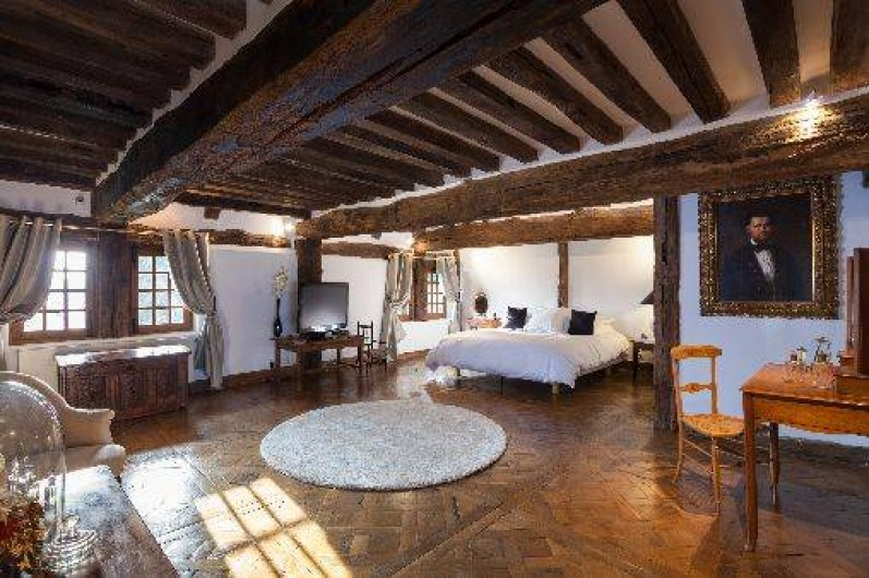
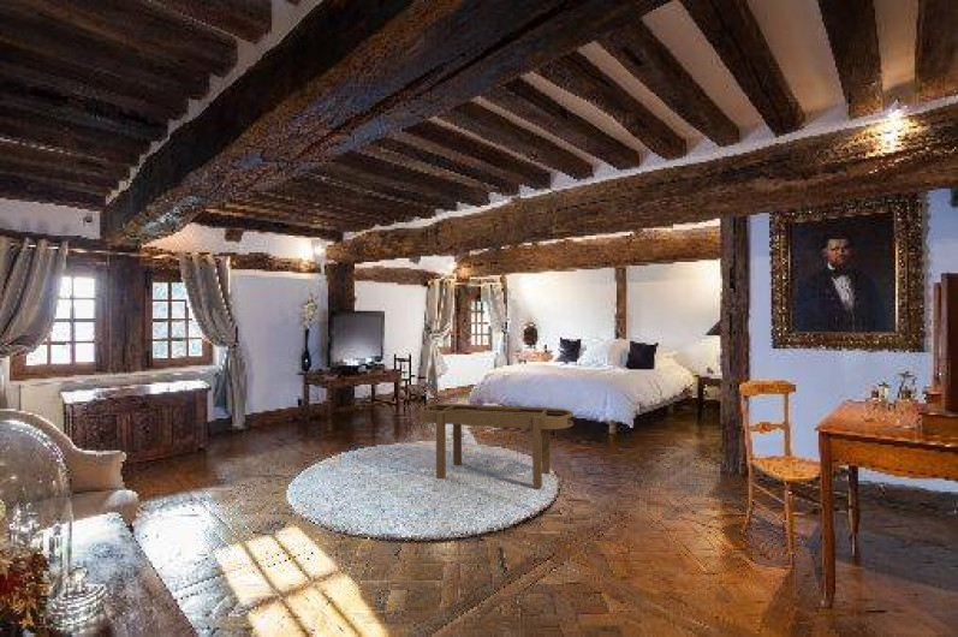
+ planter box [418,403,575,489]
